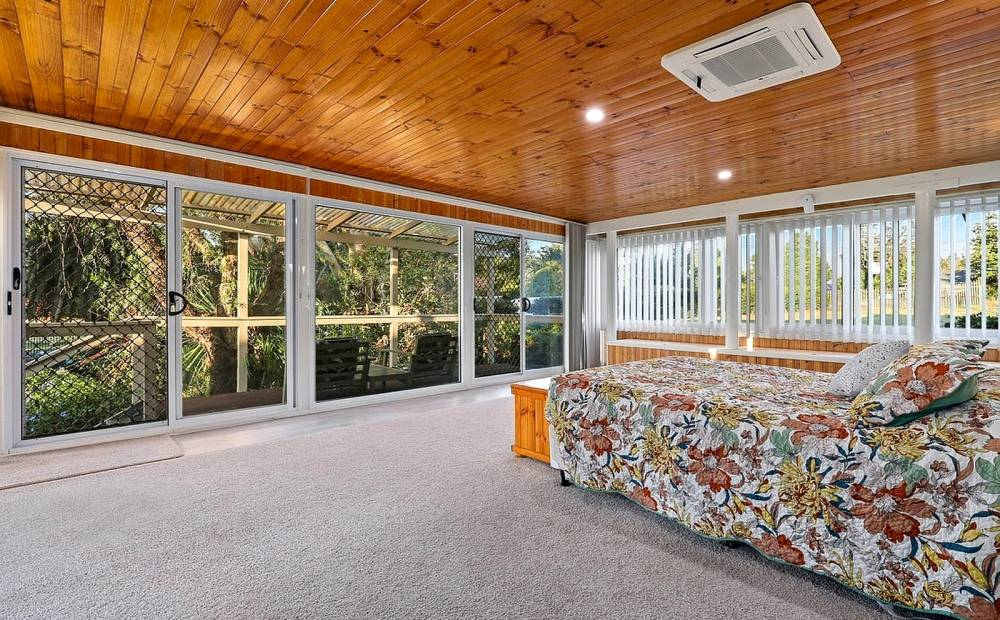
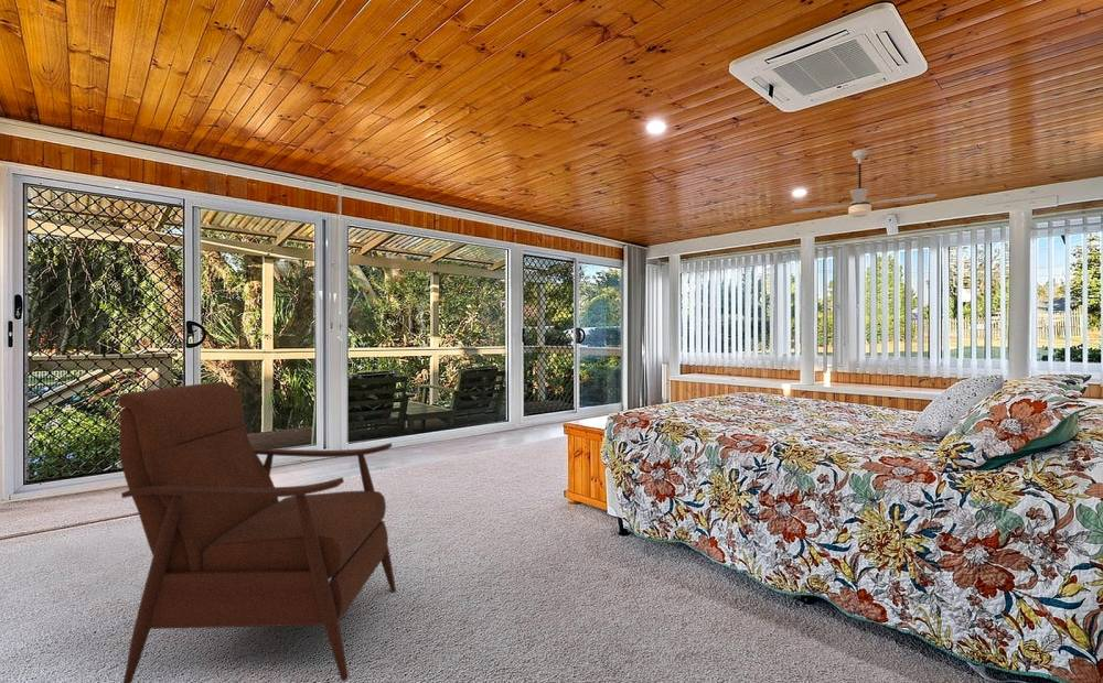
+ armchair [117,380,397,683]
+ ceiling fan [790,149,939,218]
